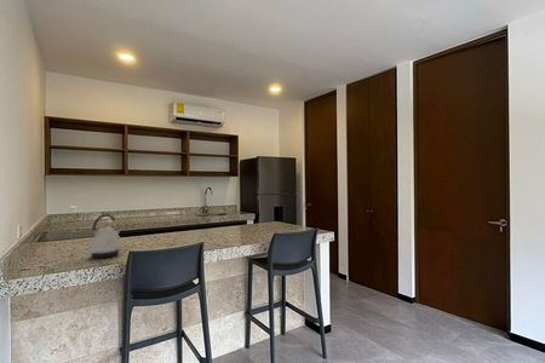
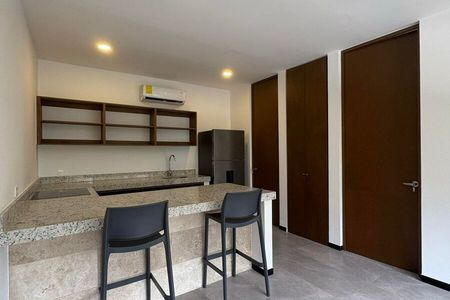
- kettle [88,213,121,259]
